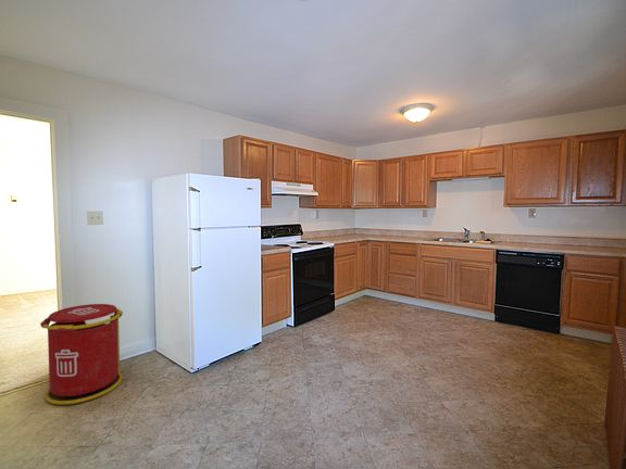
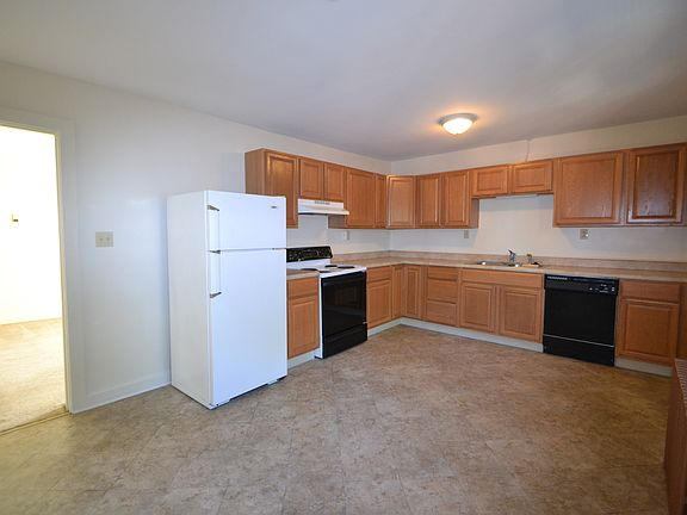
- trash can [39,303,124,406]
